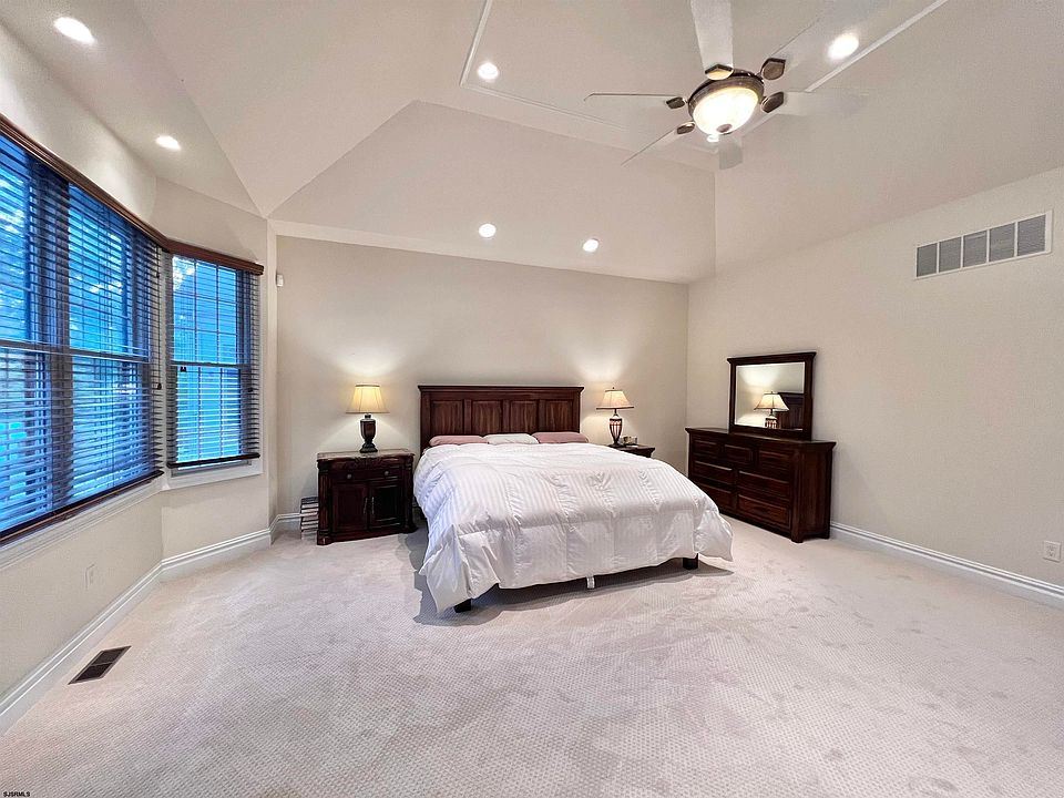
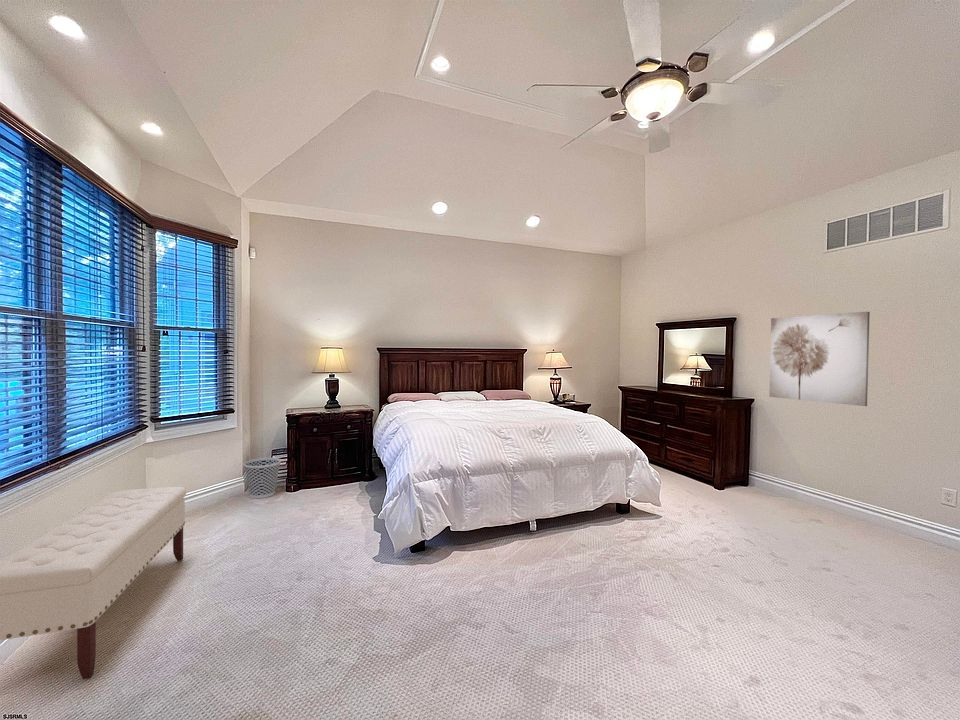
+ wastebasket [243,457,282,499]
+ wall art [768,311,871,407]
+ bench [0,486,187,680]
